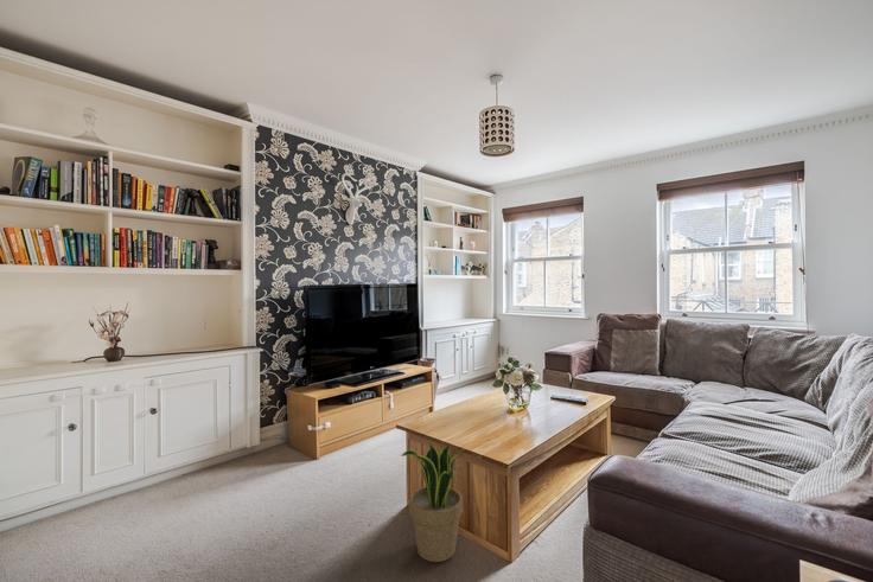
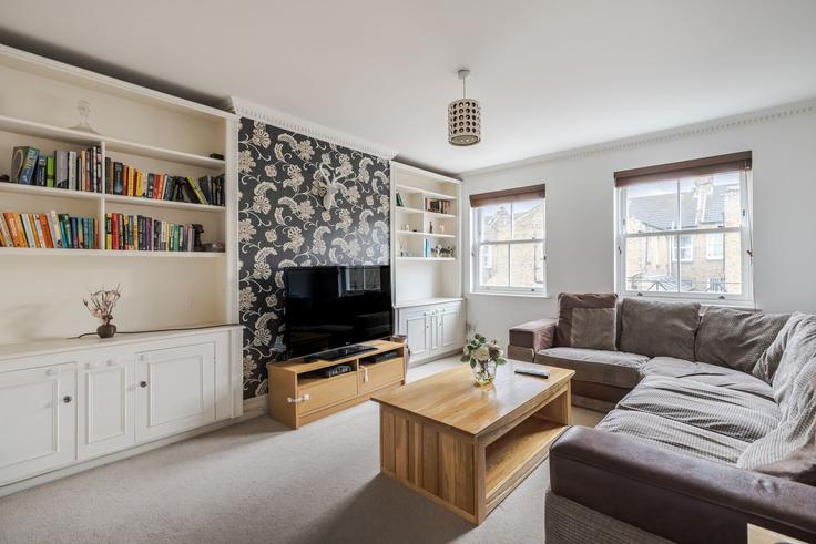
- potted plant [400,443,469,563]
